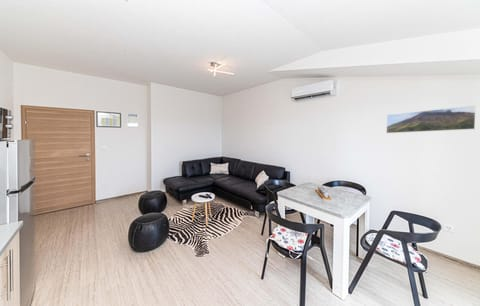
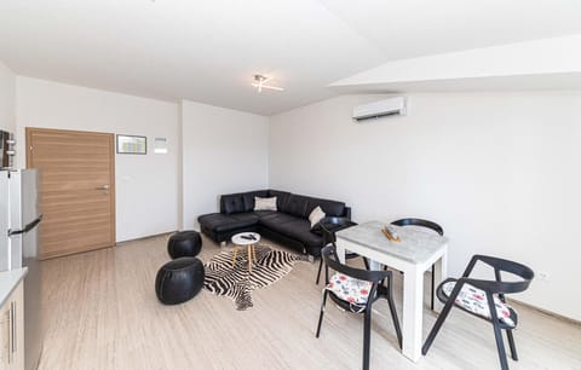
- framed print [385,104,477,134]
